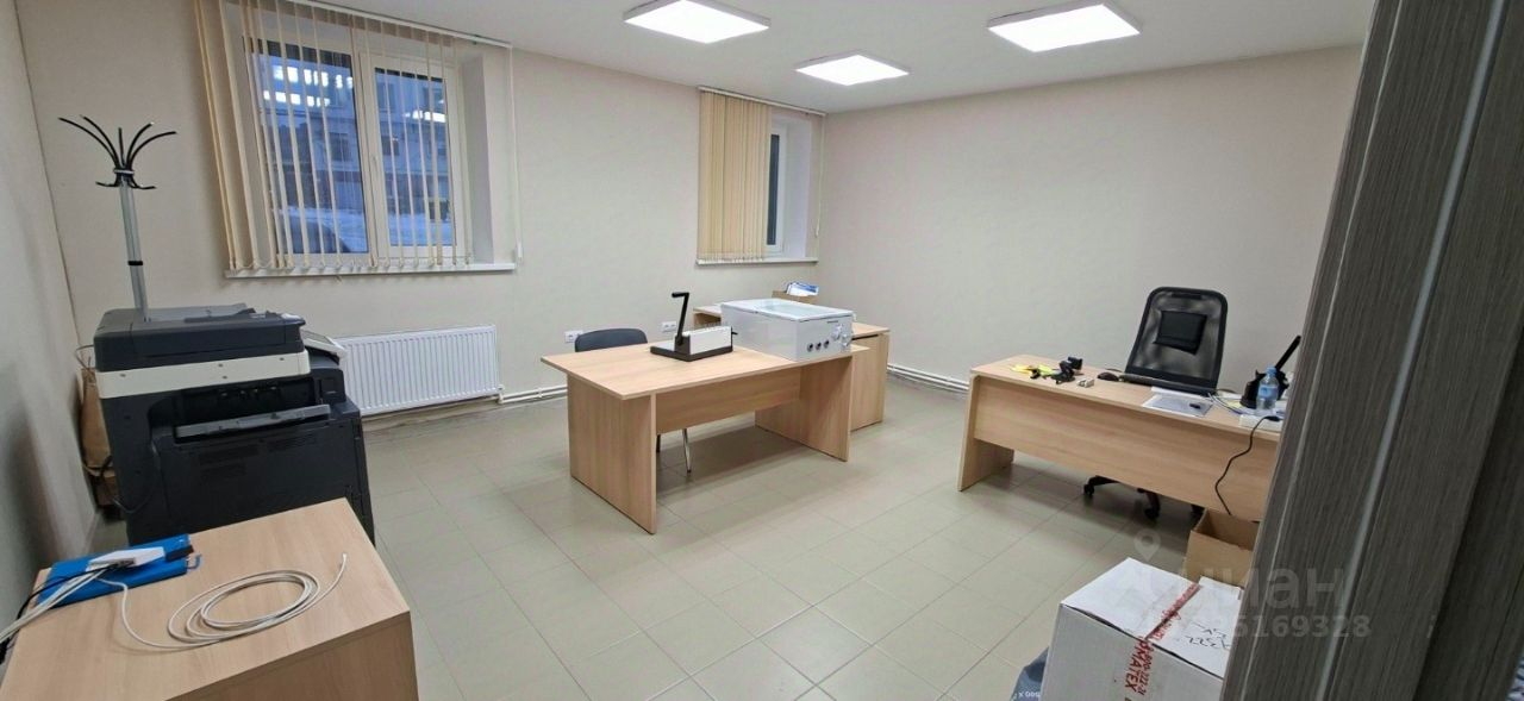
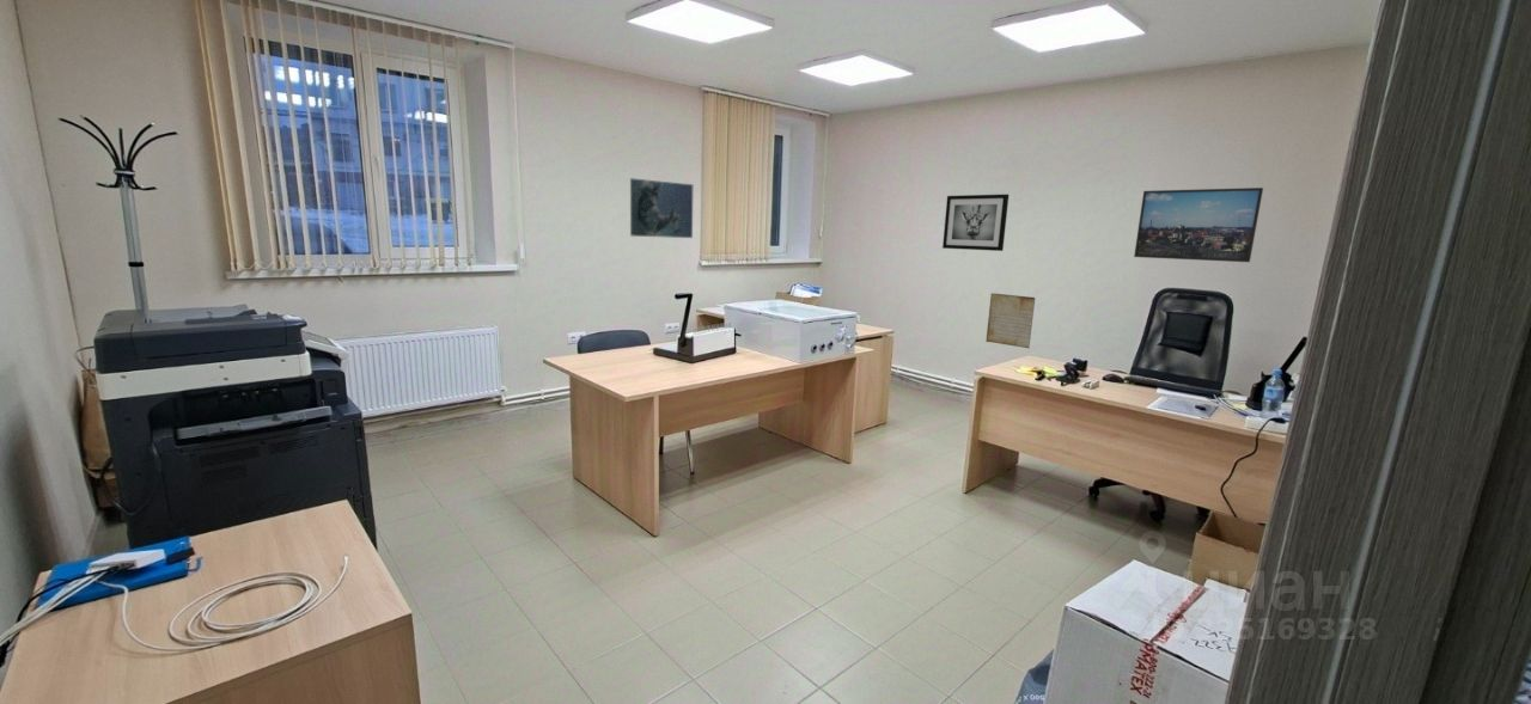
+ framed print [1133,186,1264,263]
+ wall art [941,194,1010,252]
+ map [629,177,694,239]
+ periodic table [986,293,1036,349]
